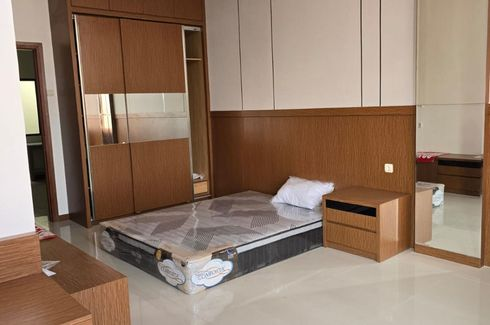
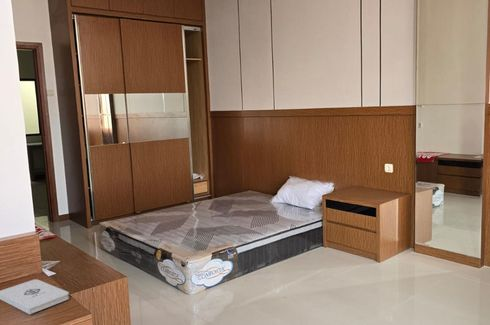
+ notepad [0,278,70,315]
